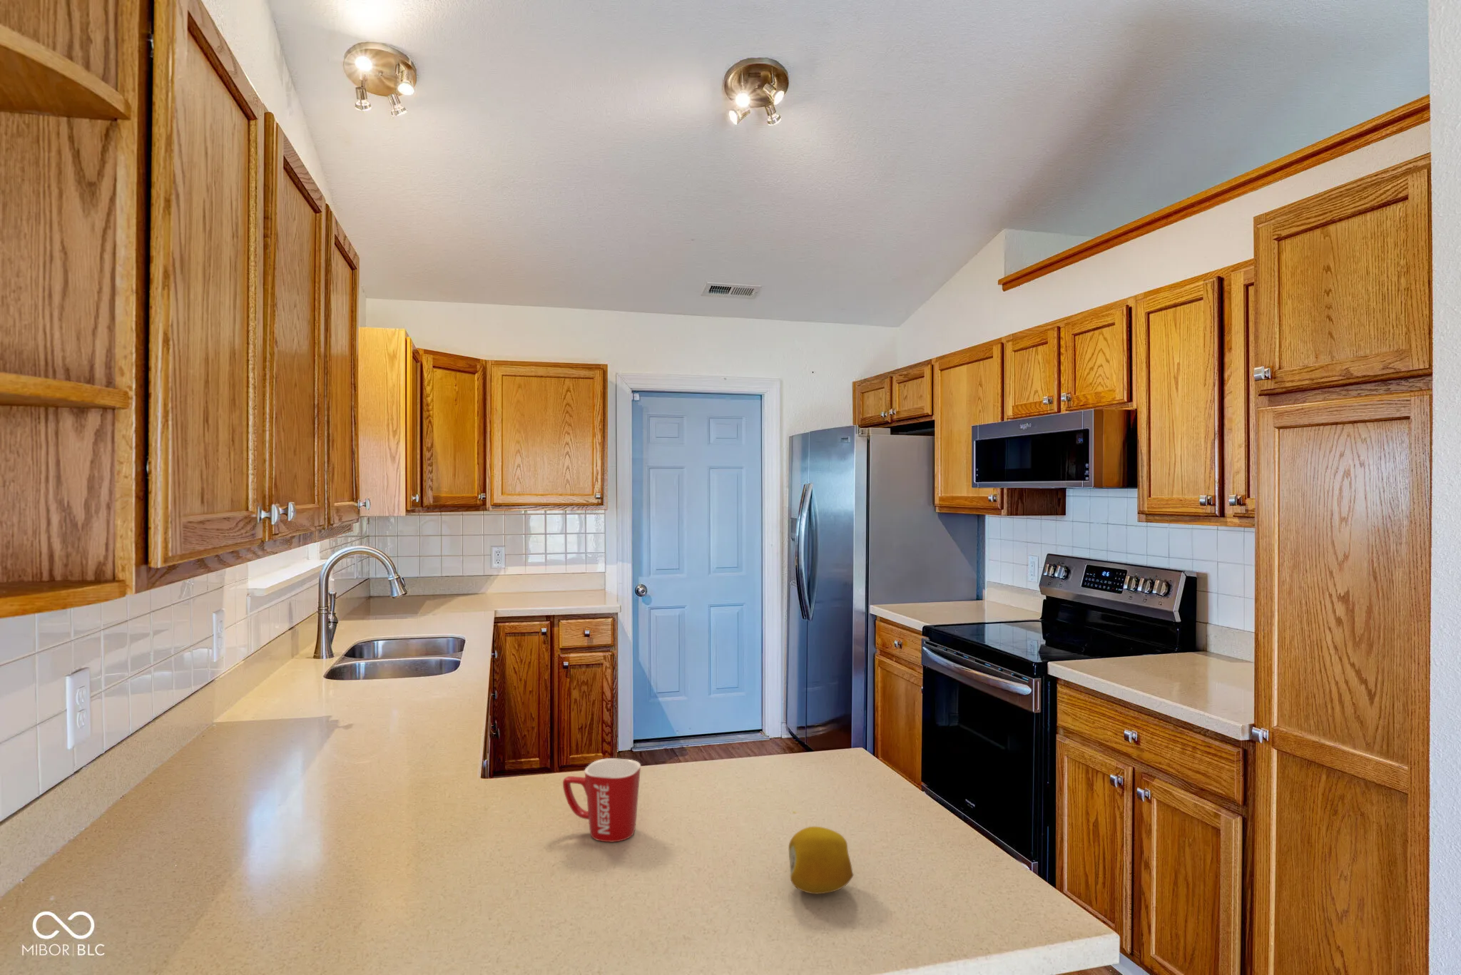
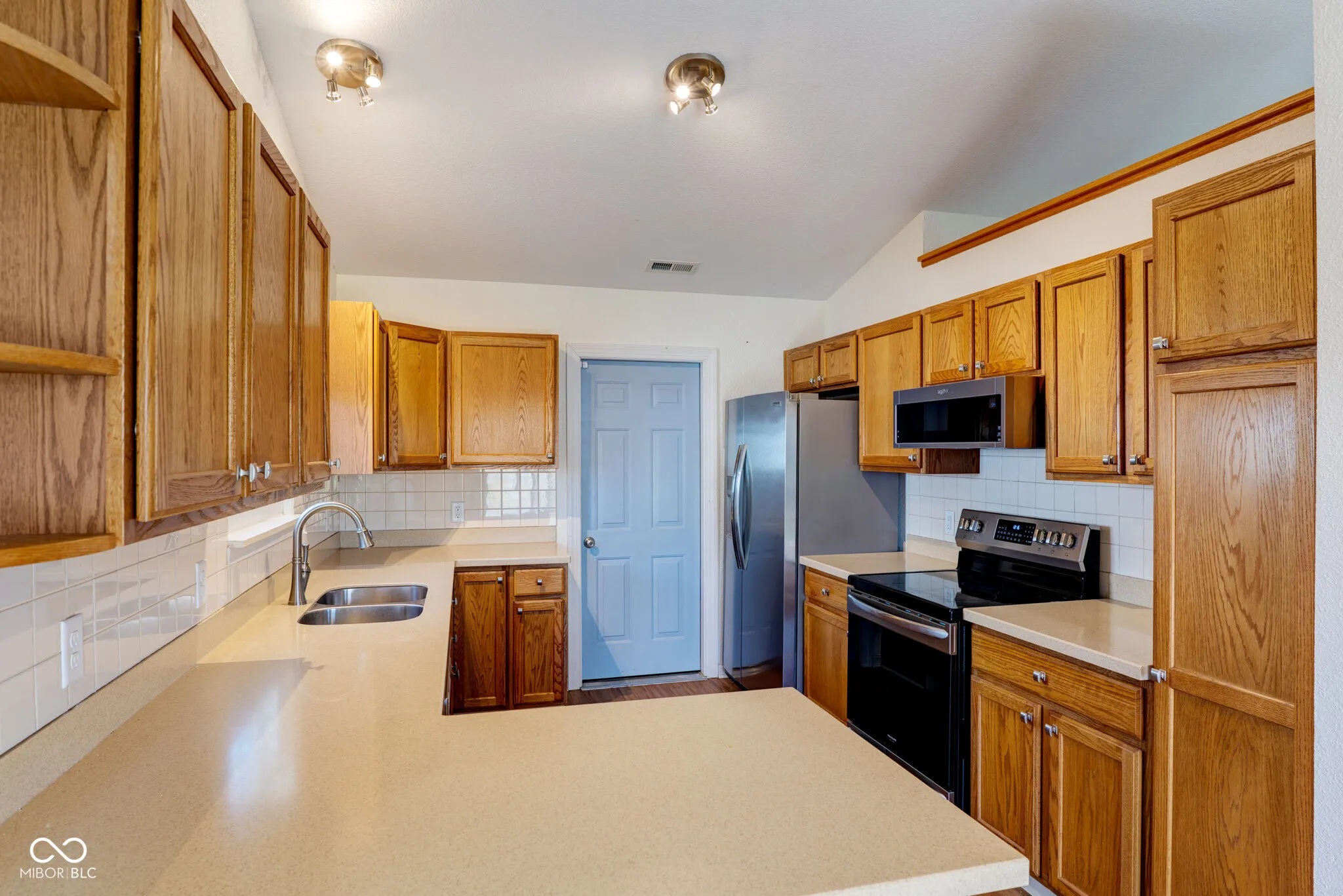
- mug [562,757,642,843]
- fruit [789,826,855,894]
